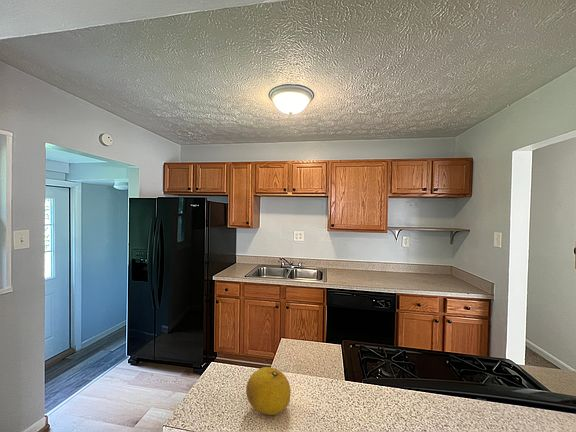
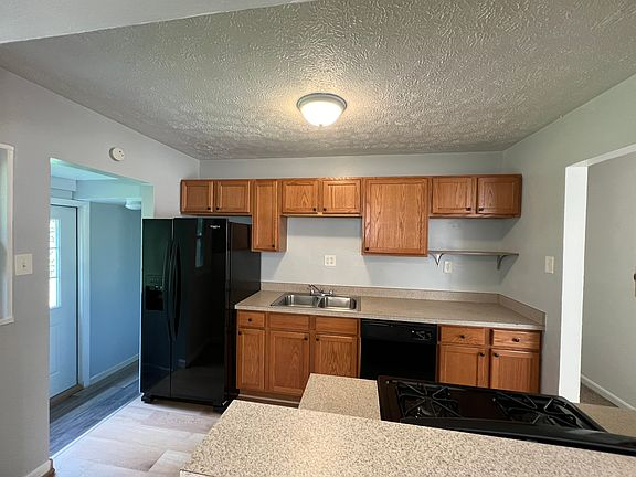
- fruit [245,366,292,416]
